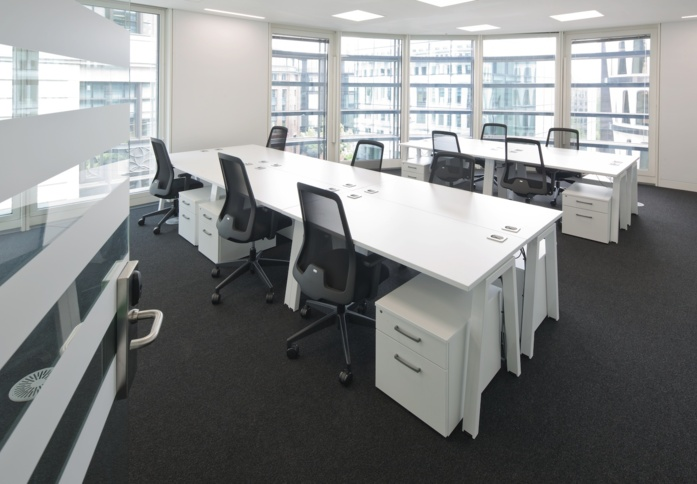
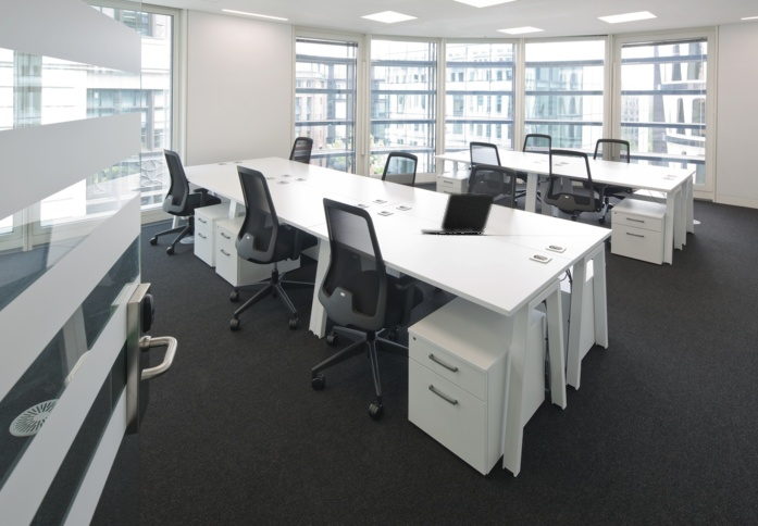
+ laptop [420,191,496,236]
